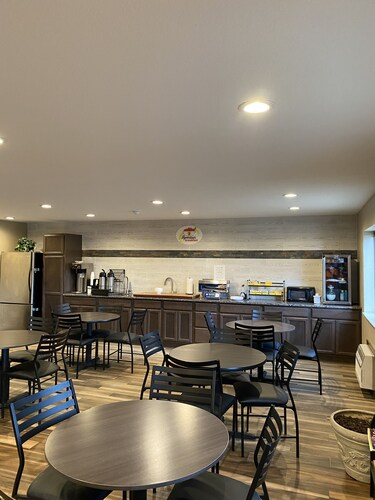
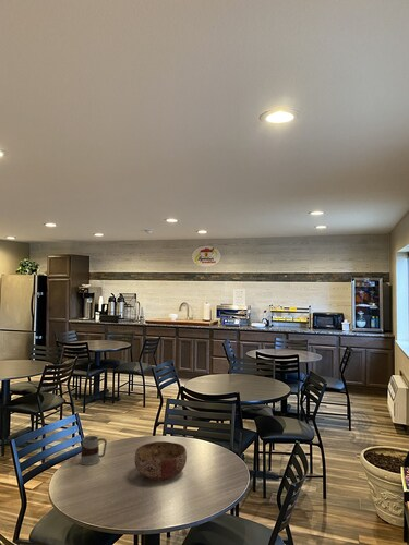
+ mug [79,435,108,467]
+ bowl [133,440,188,481]
